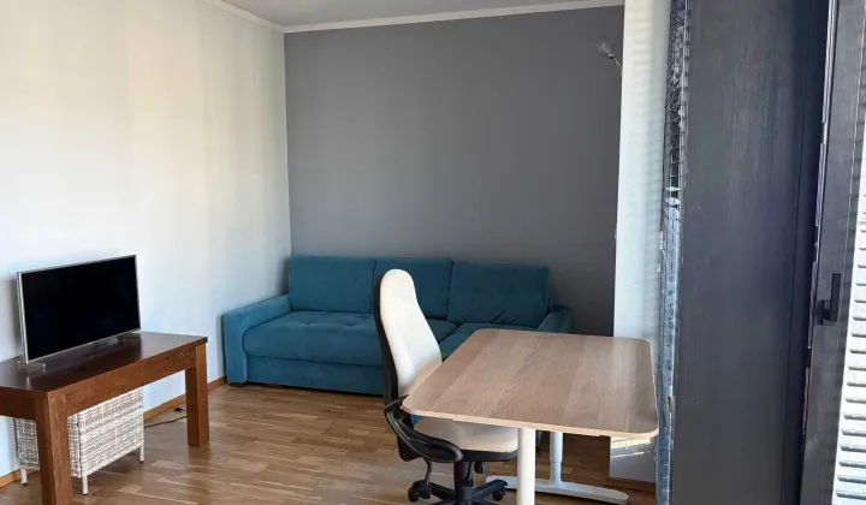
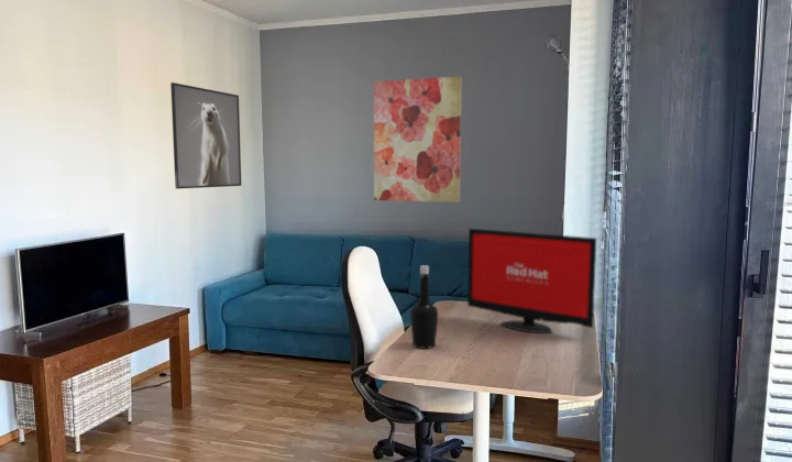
+ wall art [373,75,463,204]
+ bottle [409,264,439,350]
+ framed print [169,81,242,190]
+ computer monitor [466,228,597,334]
